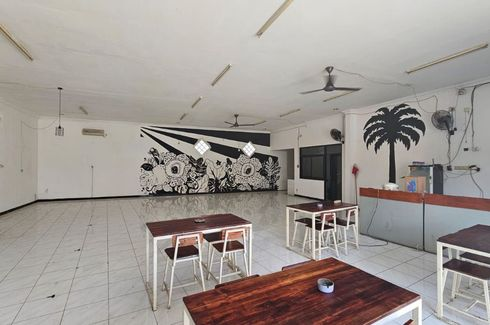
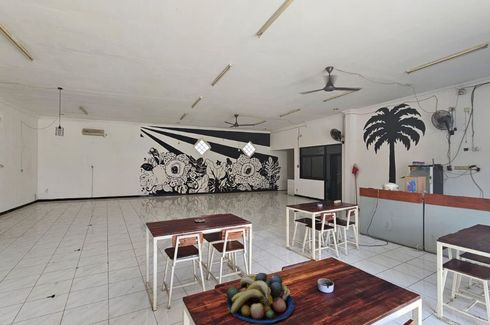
+ fruit bowl [225,272,295,324]
